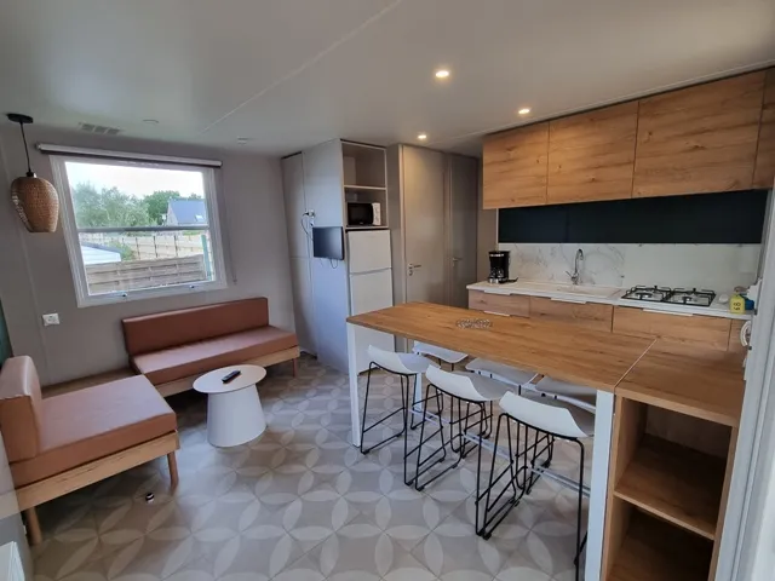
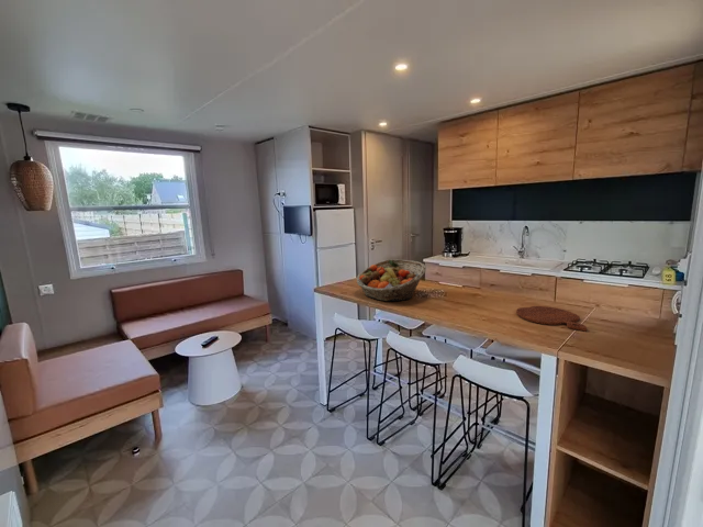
+ fruit basket [356,258,427,302]
+ cutting board [515,305,589,333]
